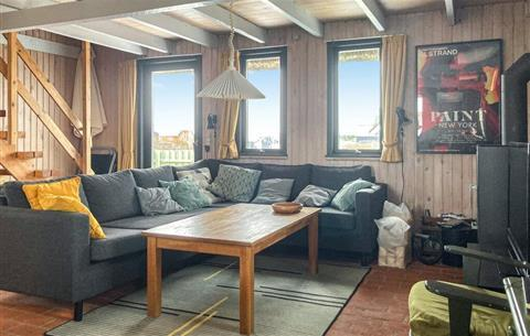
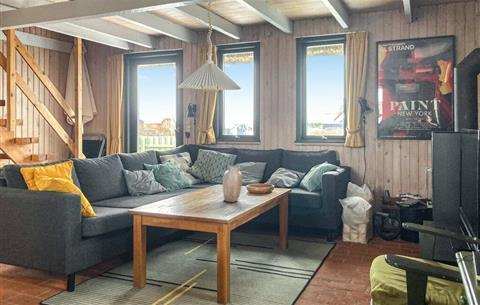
+ vase [222,164,244,203]
